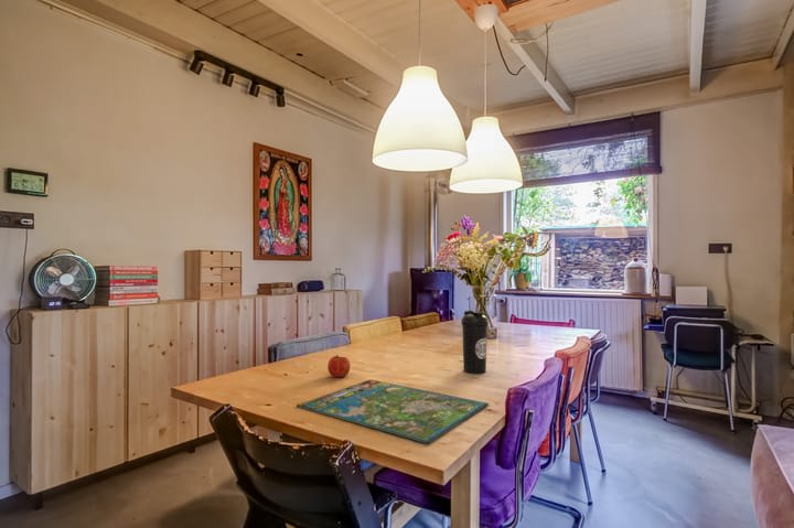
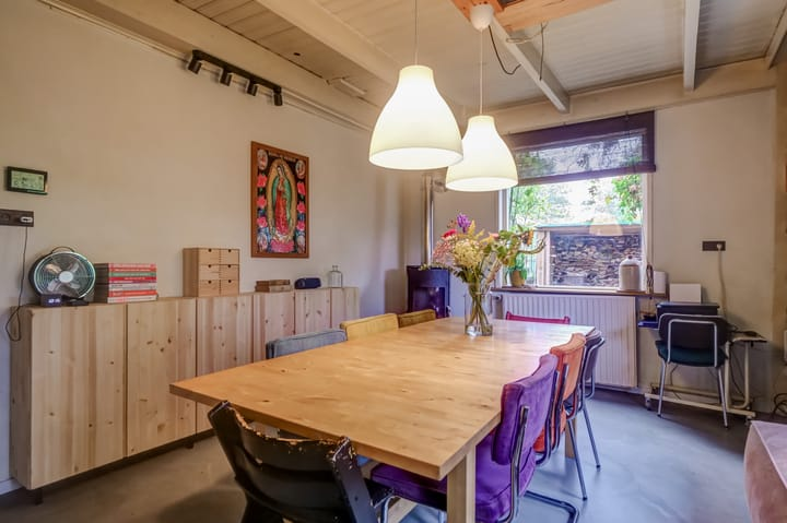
- water bottle [460,310,489,375]
- fruit [326,354,351,378]
- board game [296,378,490,444]
